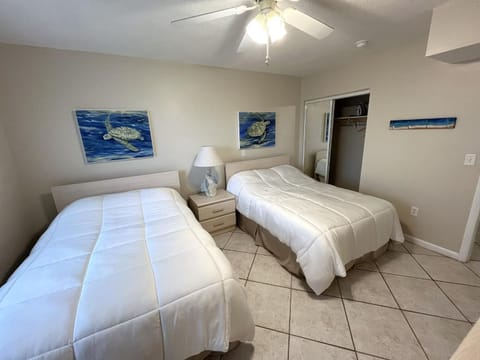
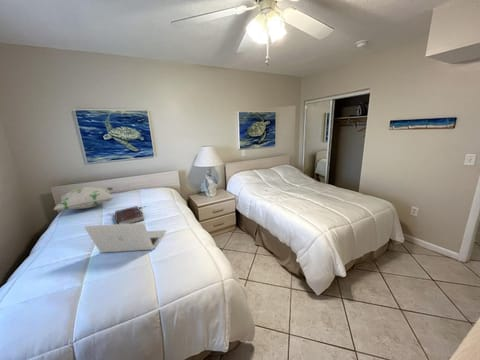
+ book [114,205,145,224]
+ laptop [83,222,166,254]
+ decorative pillow [52,186,115,211]
